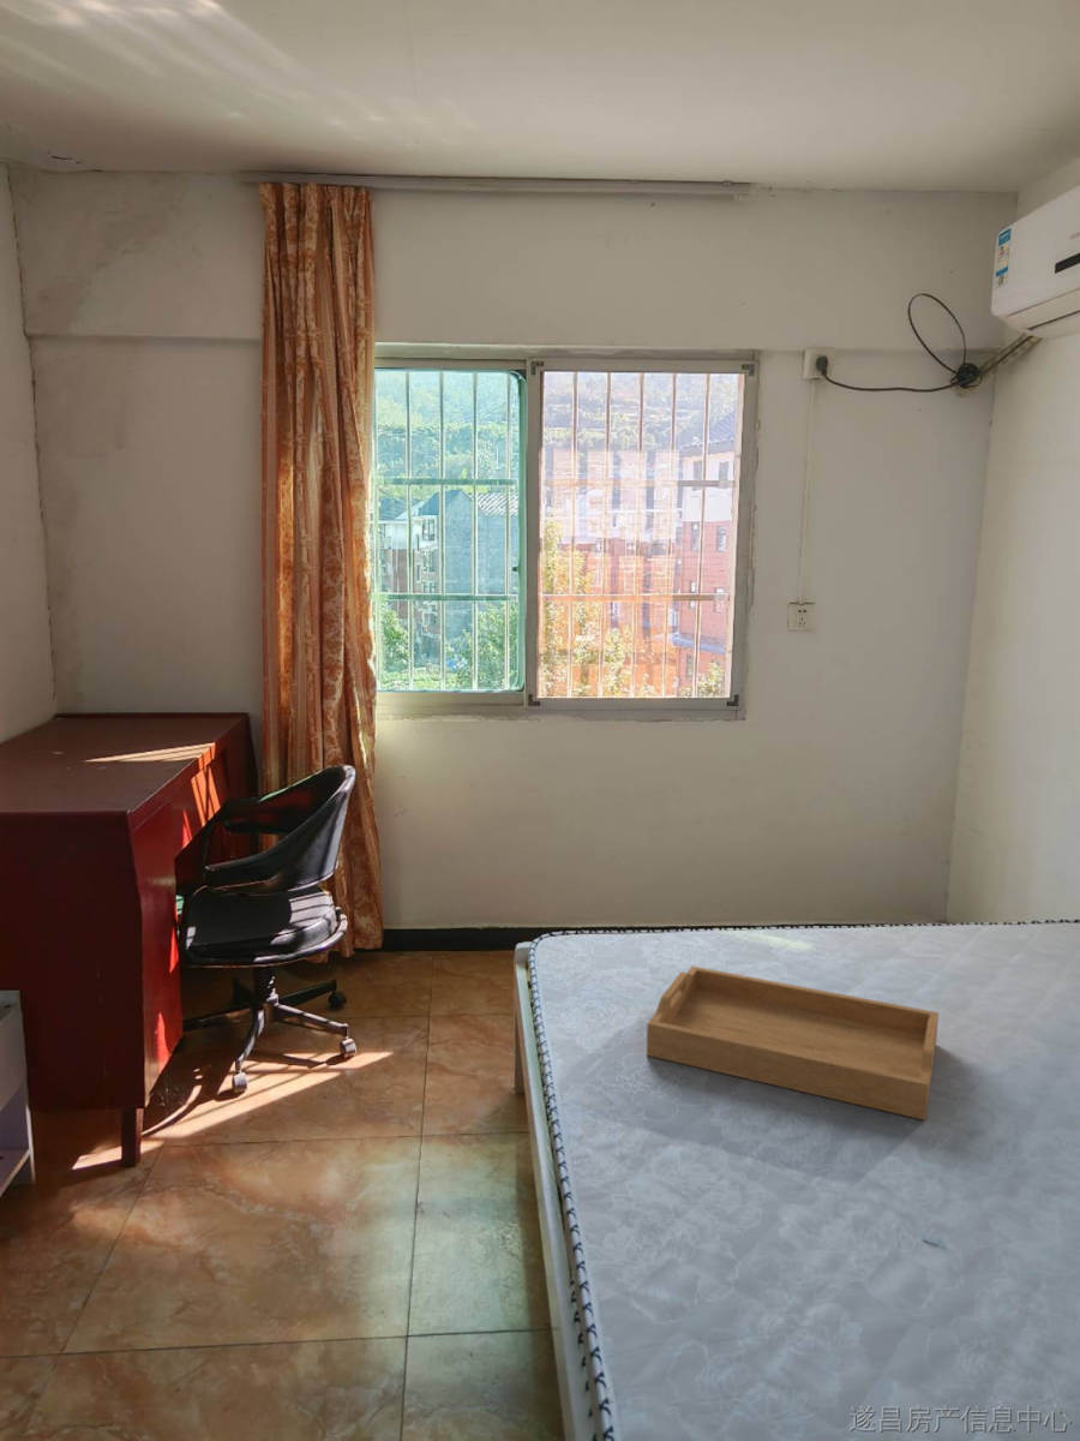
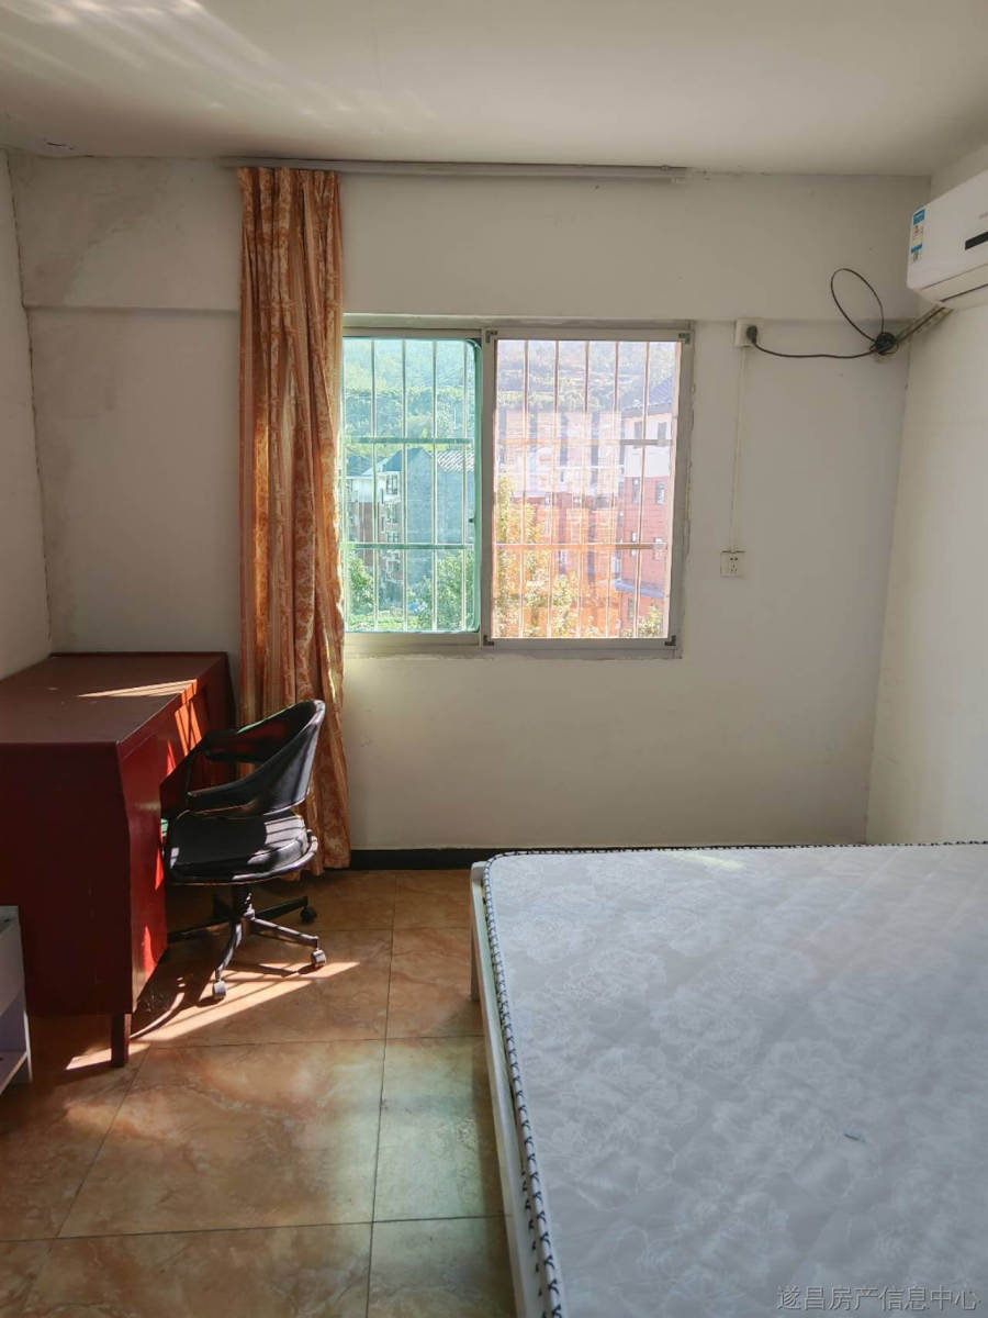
- serving tray [646,965,940,1122]
